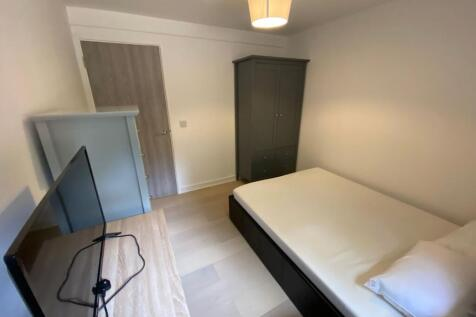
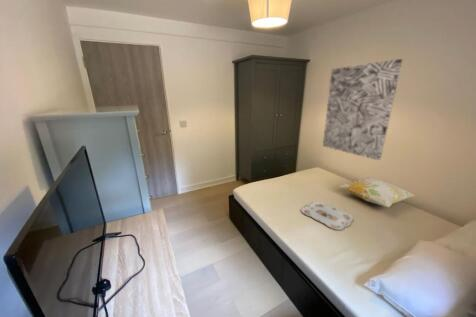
+ decorative pillow [339,177,416,208]
+ serving tray [300,201,355,231]
+ wall art [322,58,403,161]
